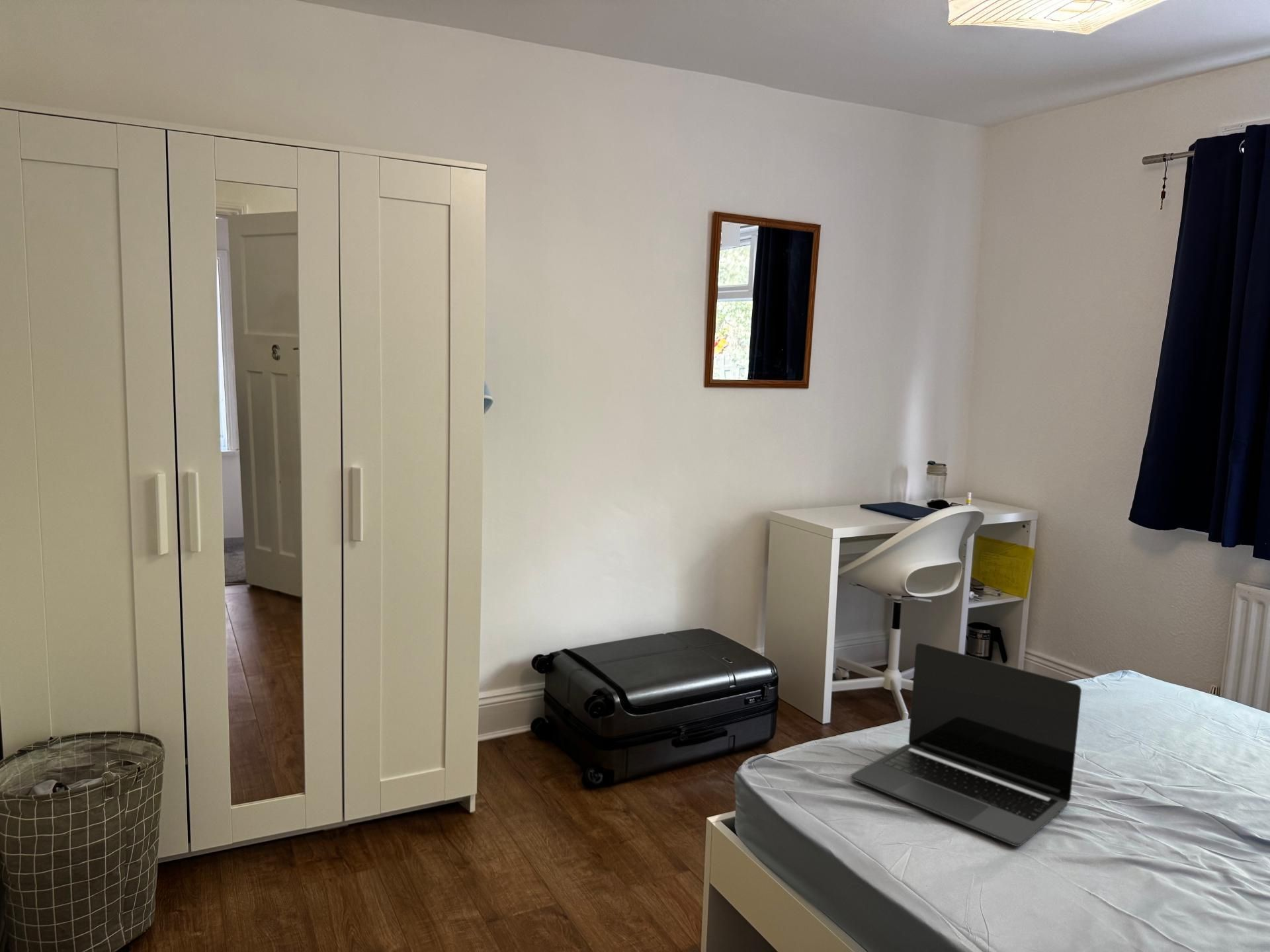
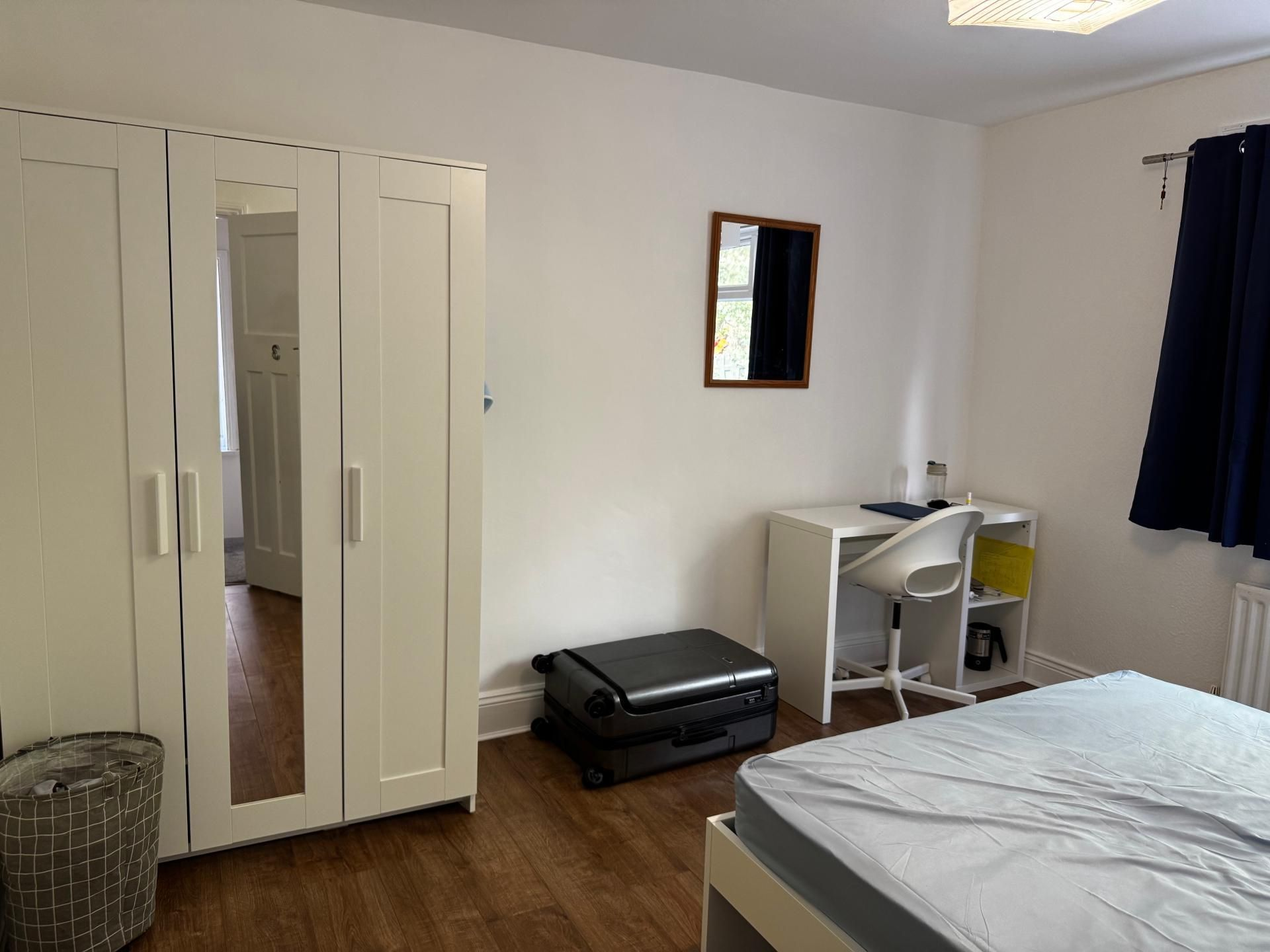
- laptop [850,643,1082,847]
